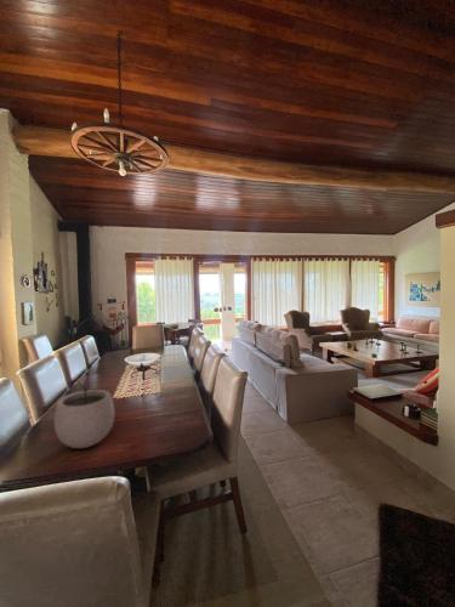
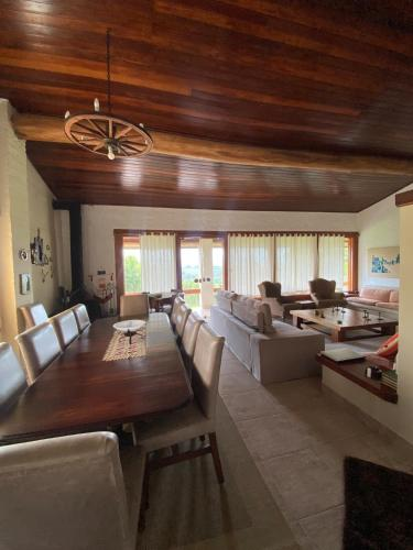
- plant pot [53,378,115,449]
